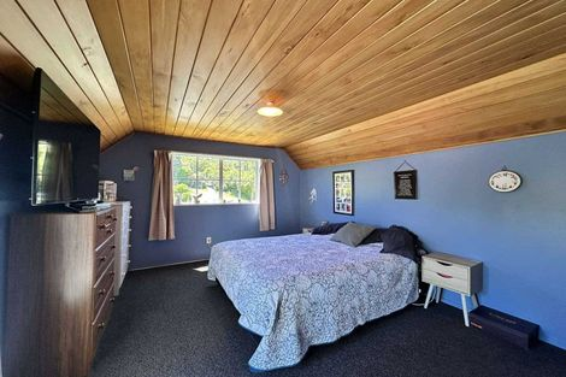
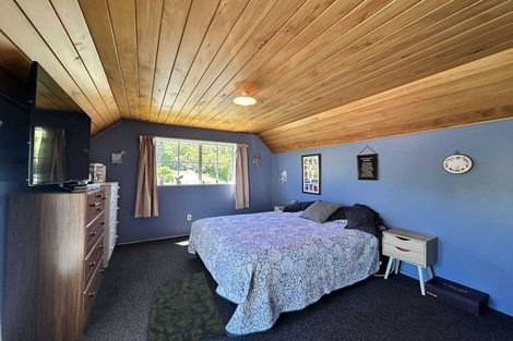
+ rug [145,271,227,341]
